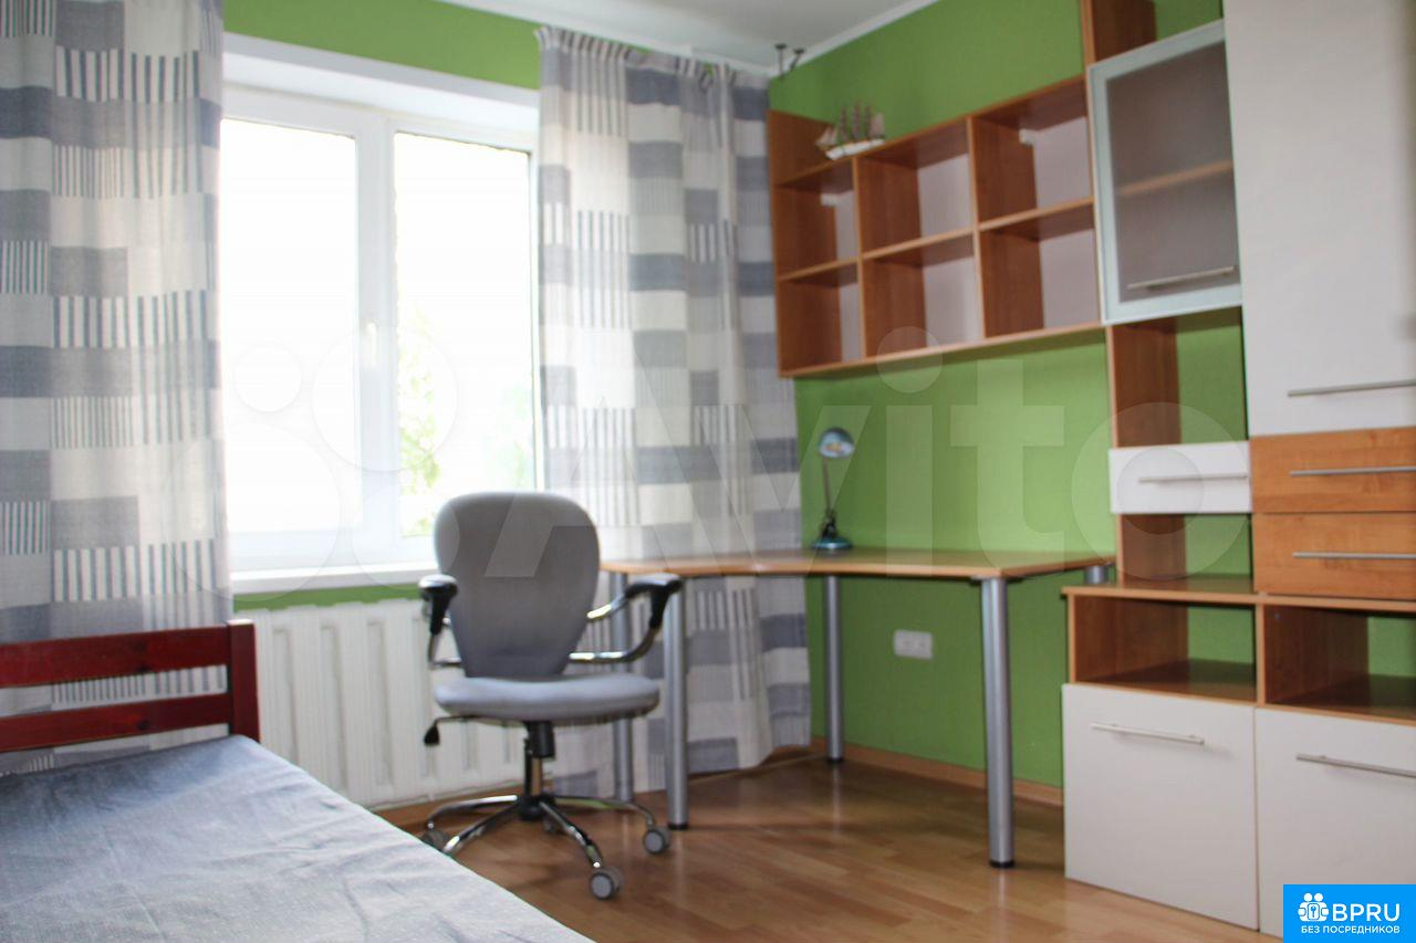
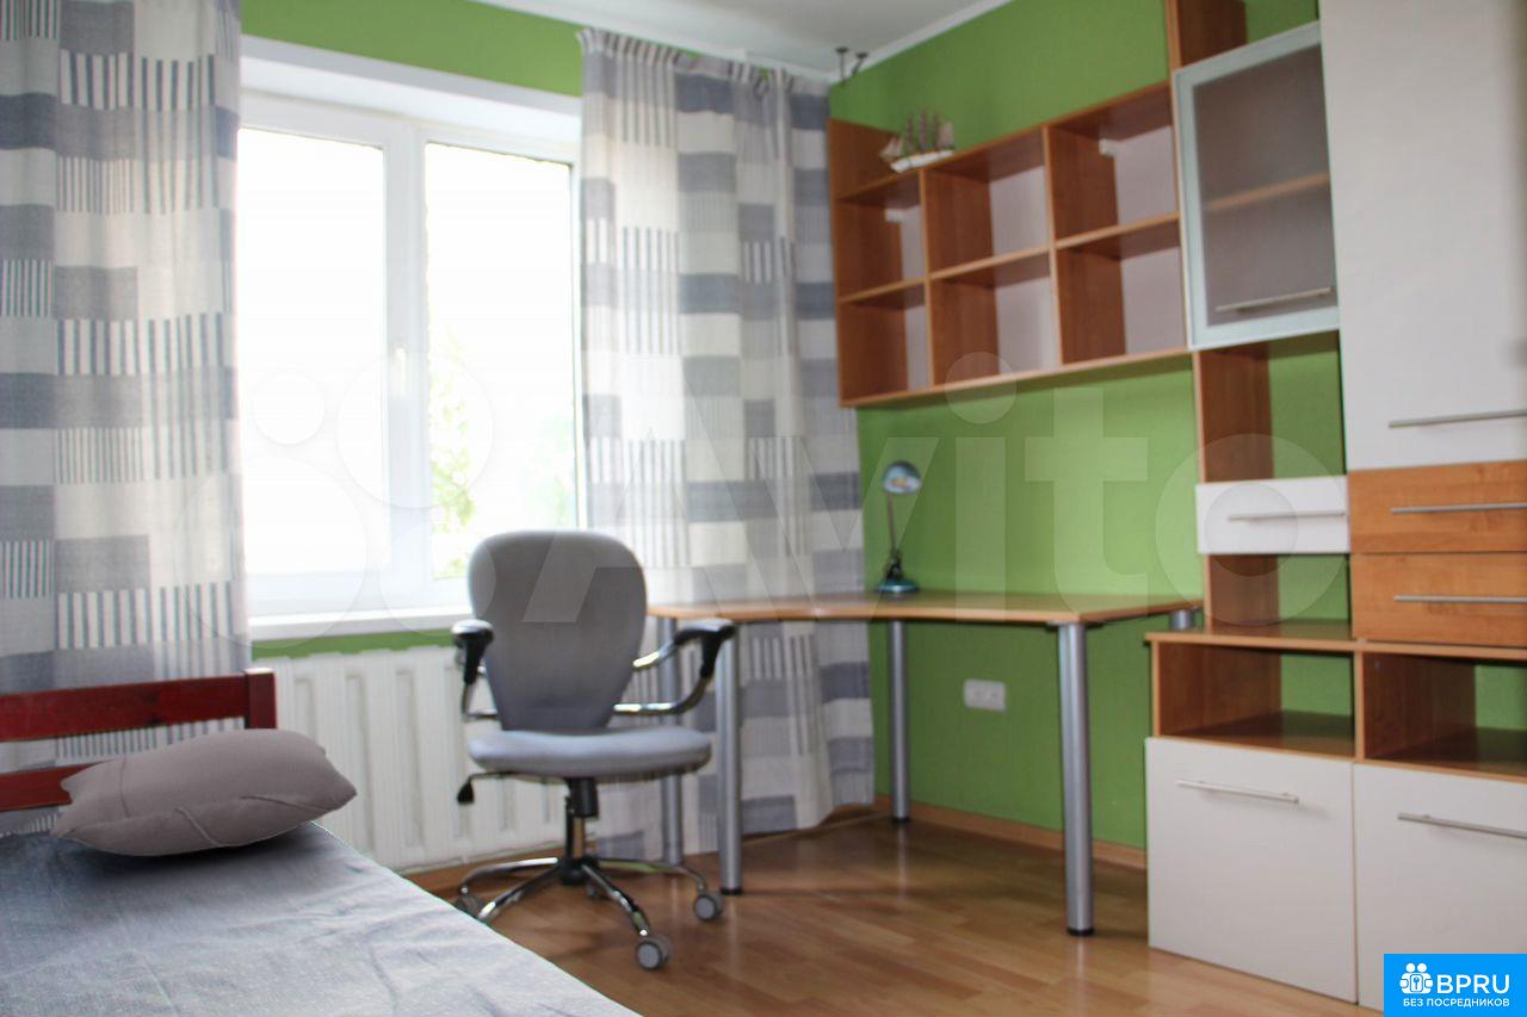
+ pillow [48,727,359,857]
